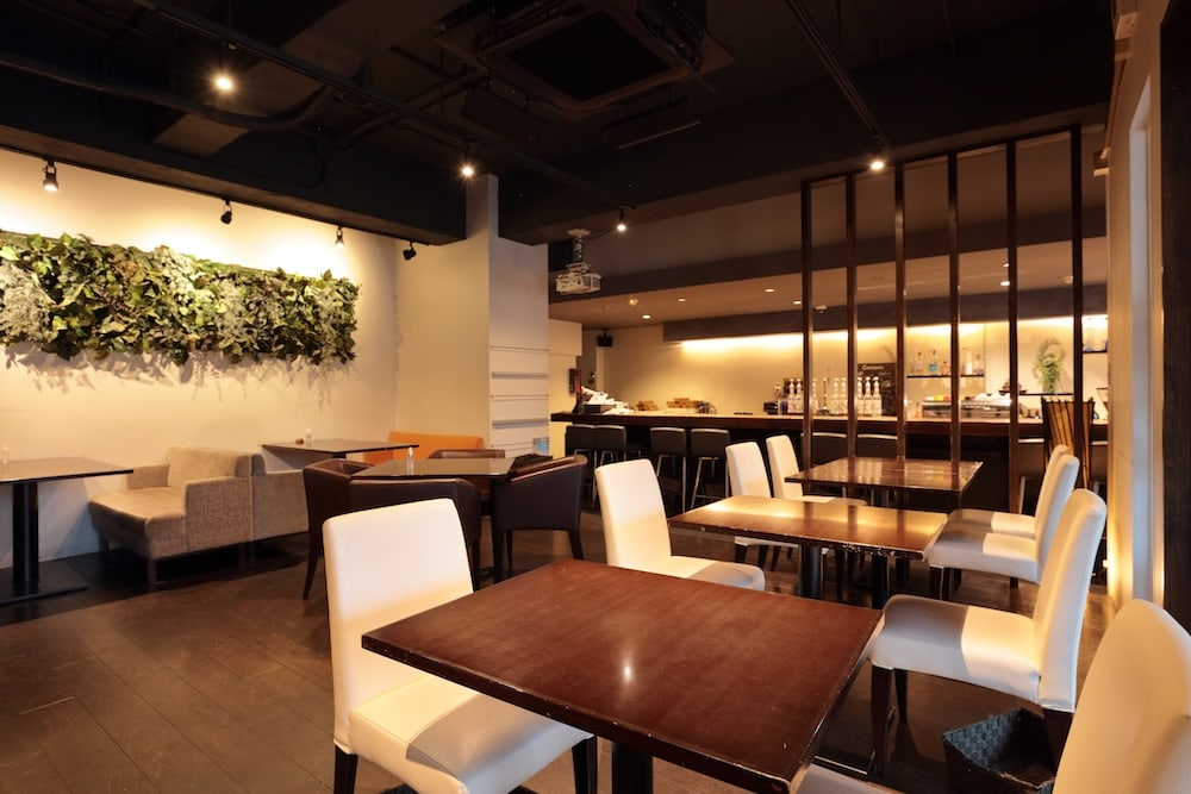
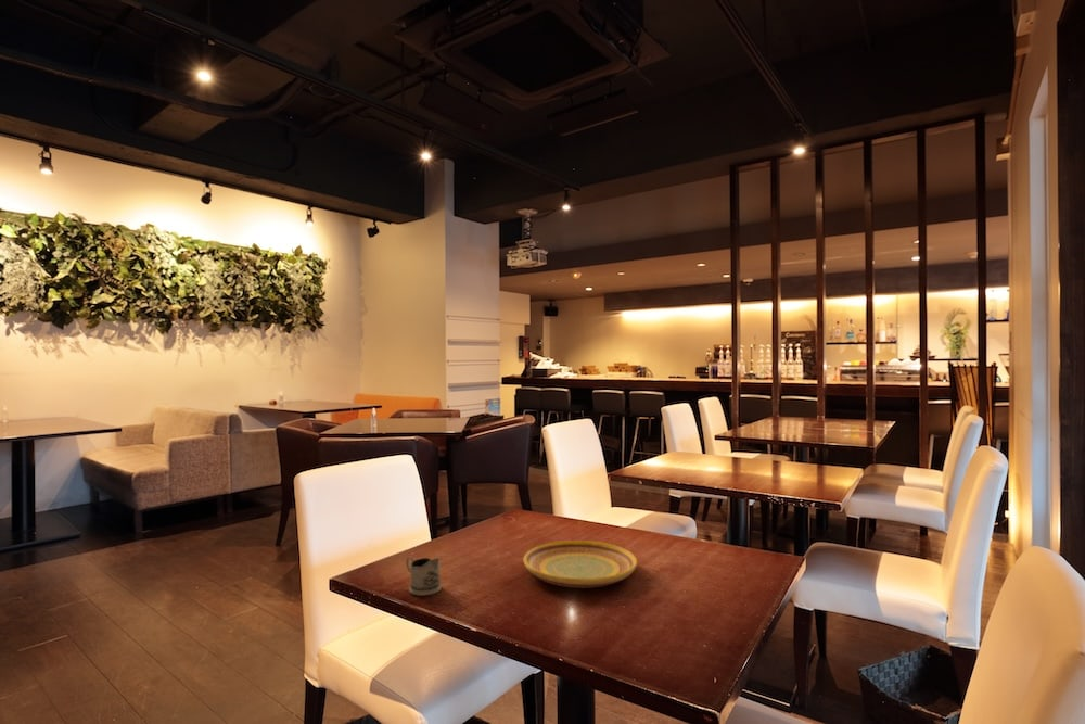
+ plate [523,539,638,588]
+ tea glass holder [405,556,443,596]
